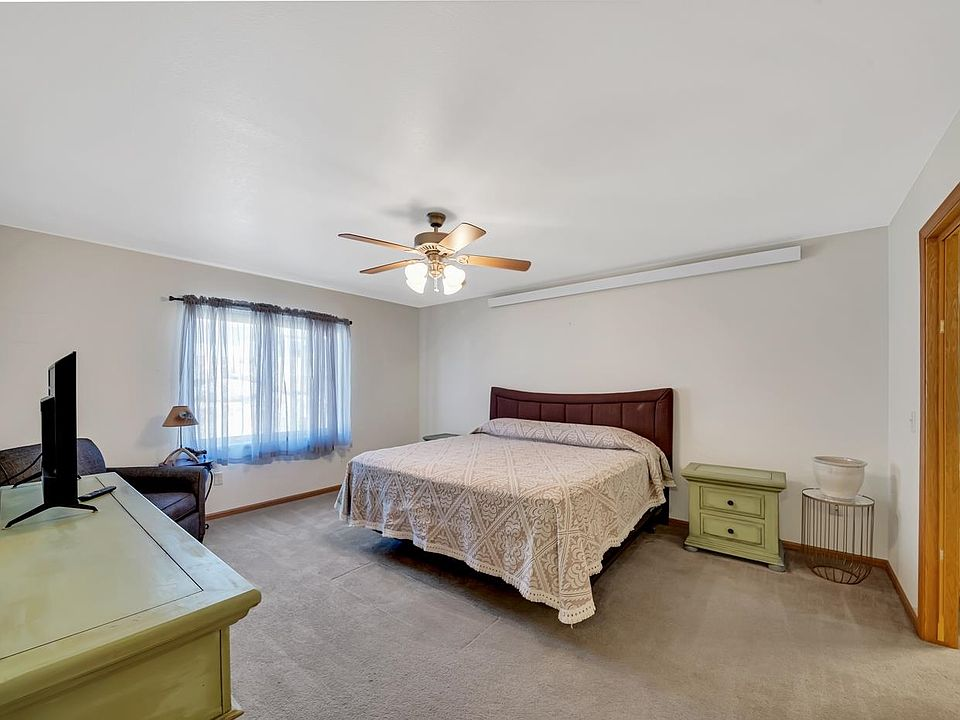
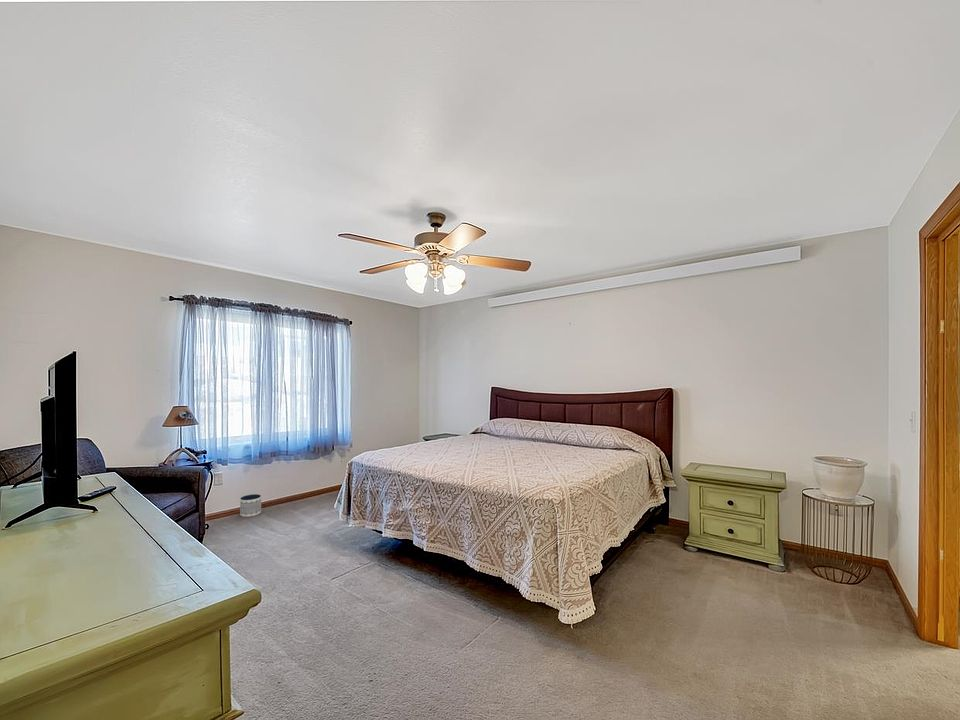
+ planter [239,493,262,518]
